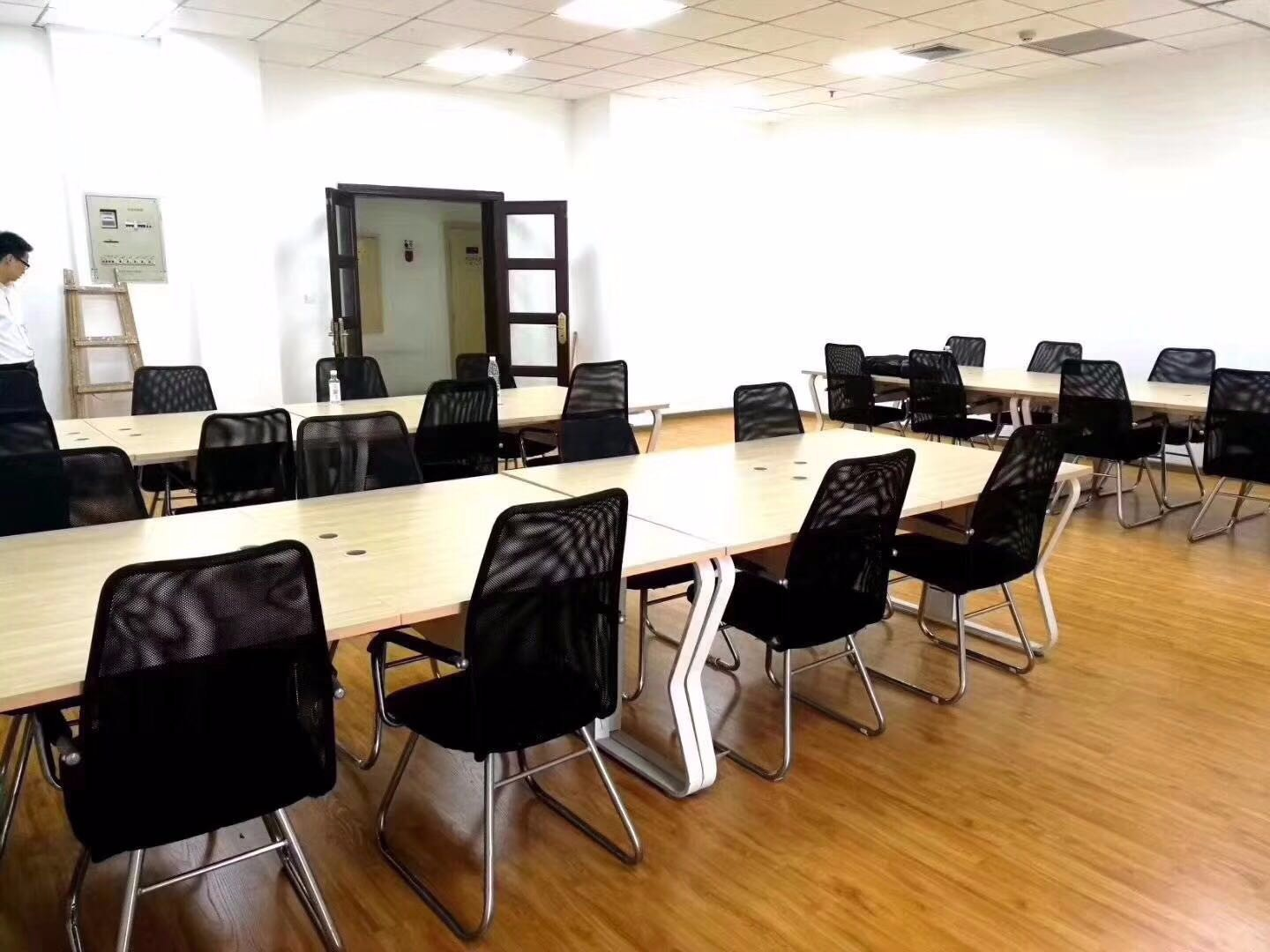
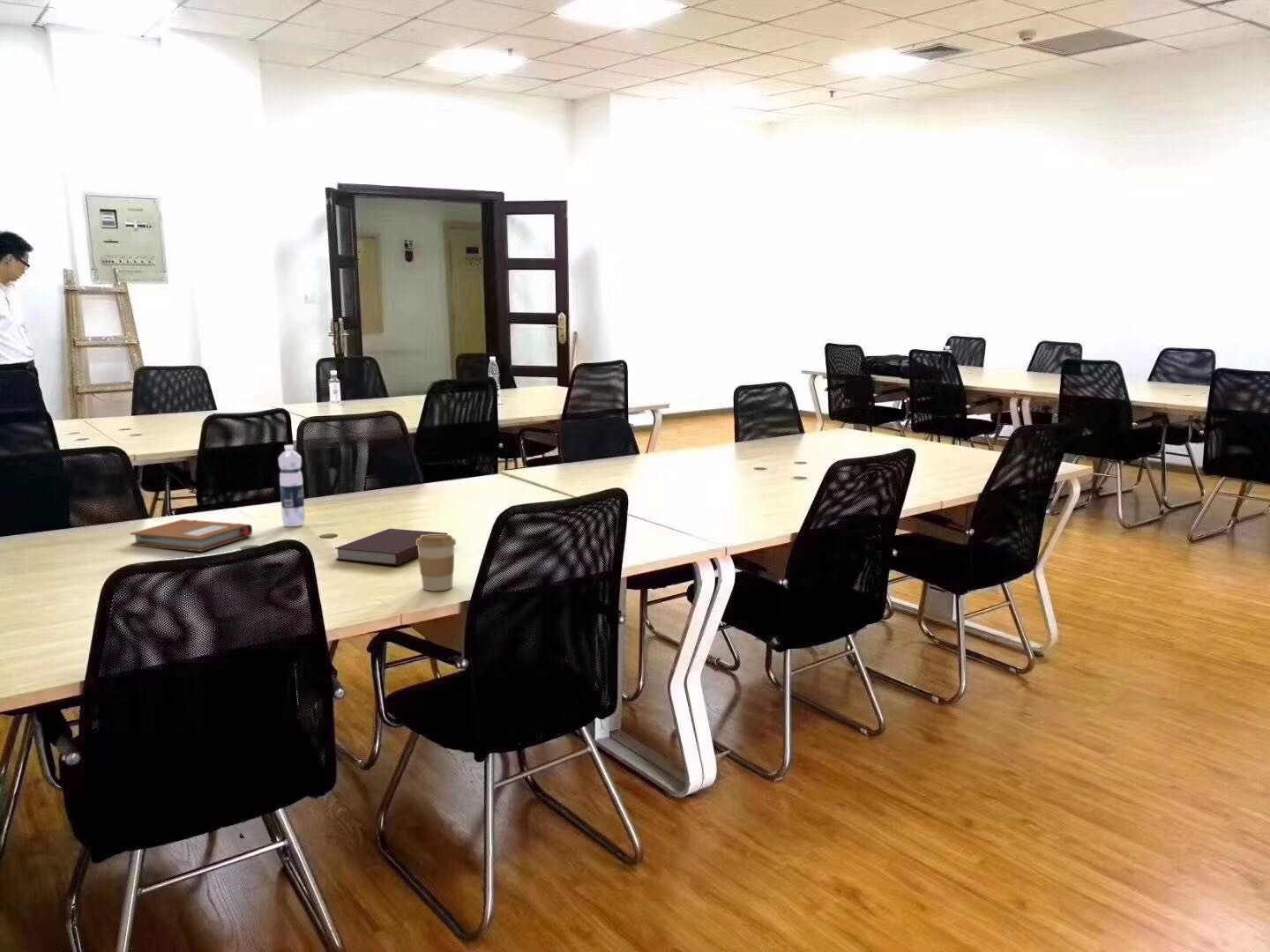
+ water bottle [278,444,306,527]
+ notebook [130,518,253,553]
+ notebook [334,528,448,566]
+ coffee cup [416,534,457,591]
